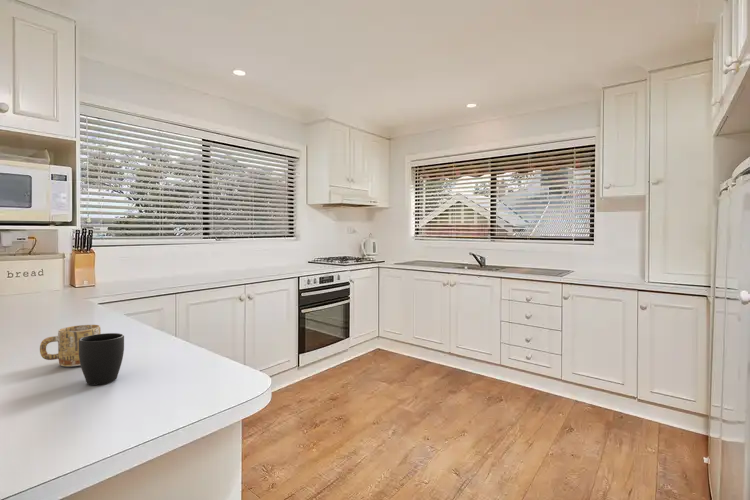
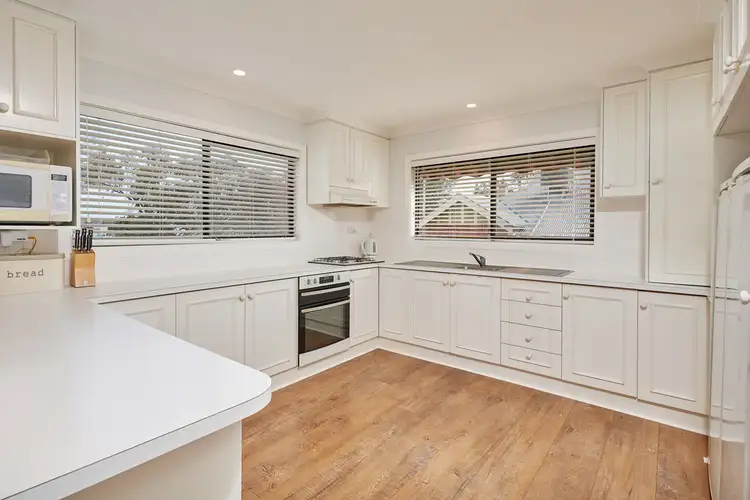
- mug [39,324,102,368]
- mug [79,332,125,386]
